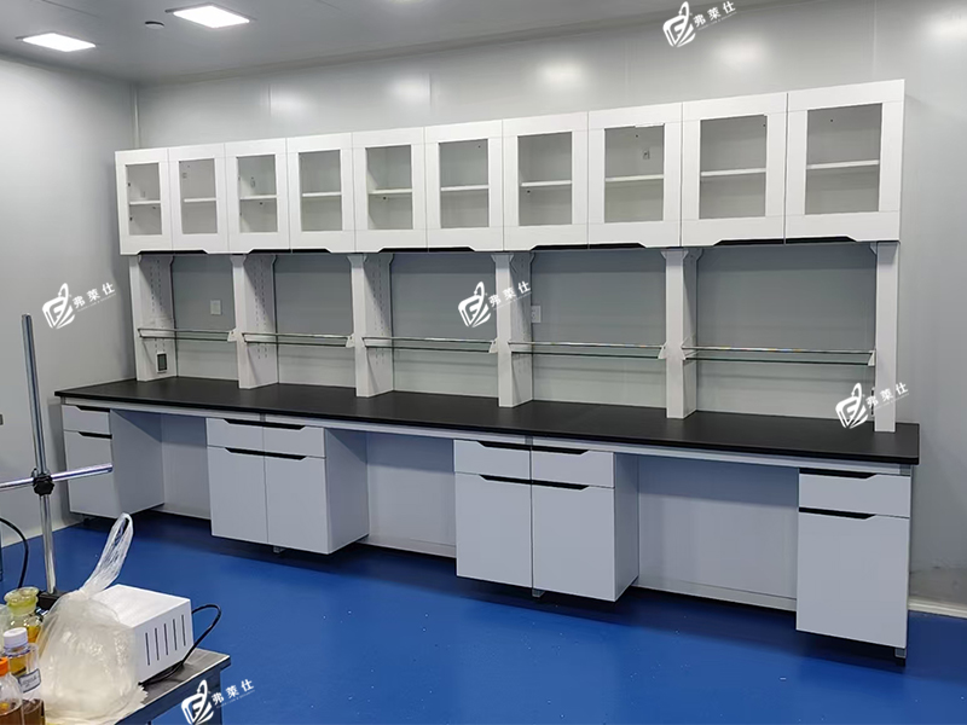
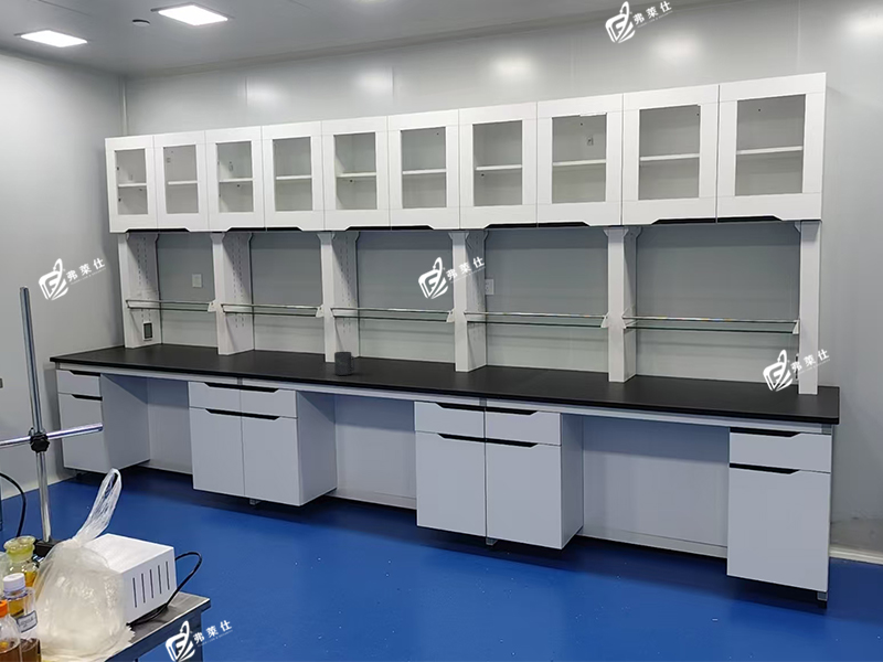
+ mug [333,351,357,376]
